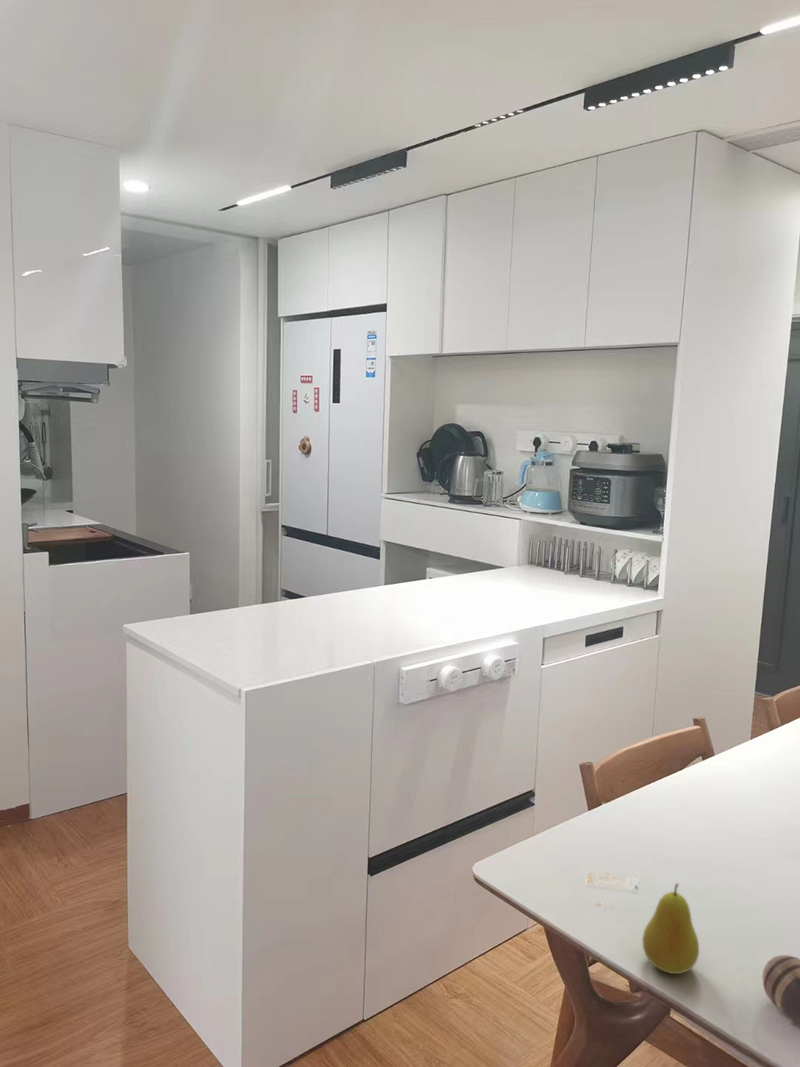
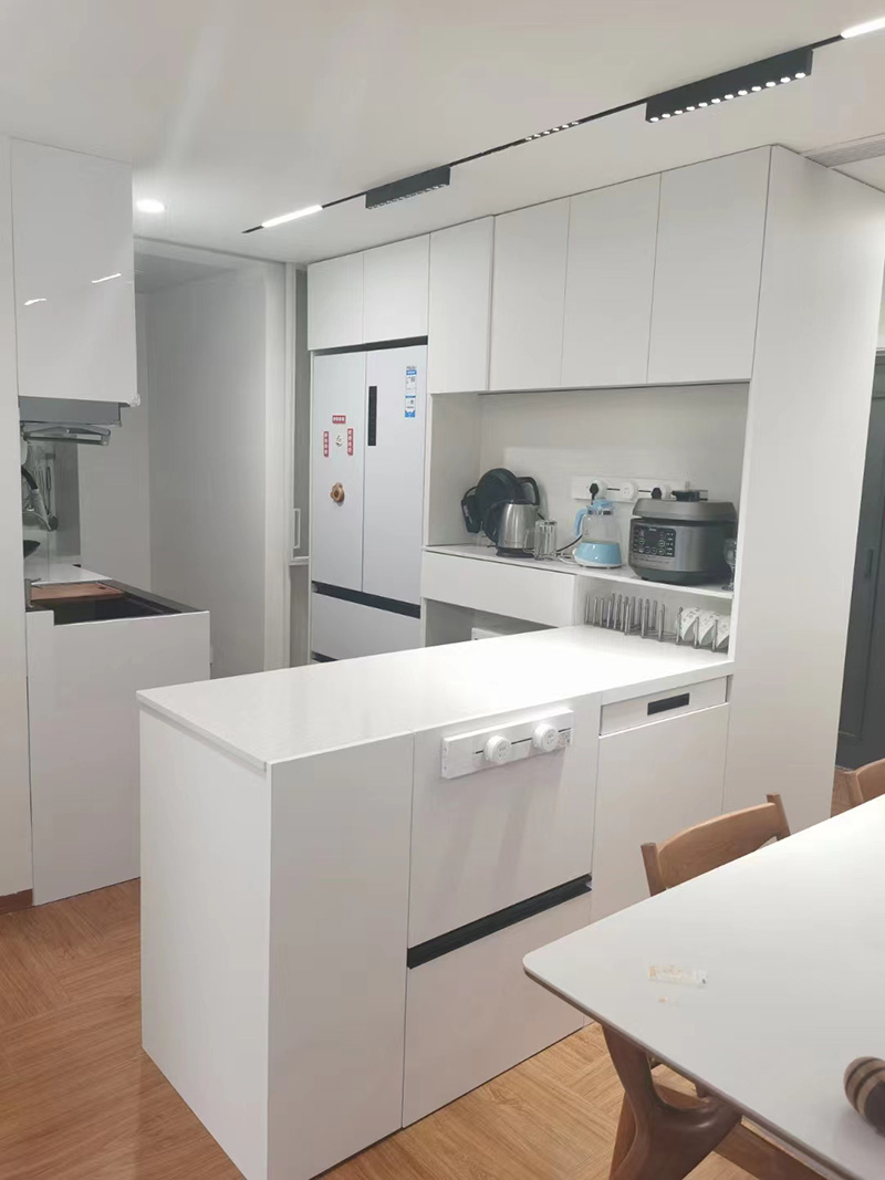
- fruit [641,882,700,975]
